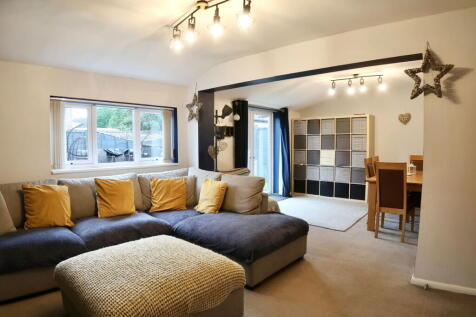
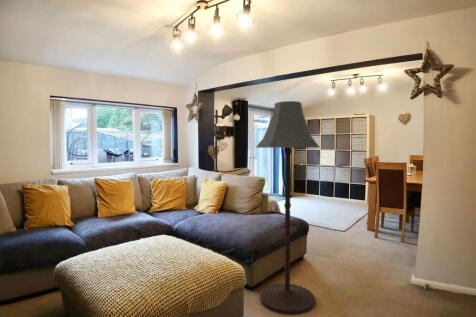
+ floor lamp [255,100,320,316]
